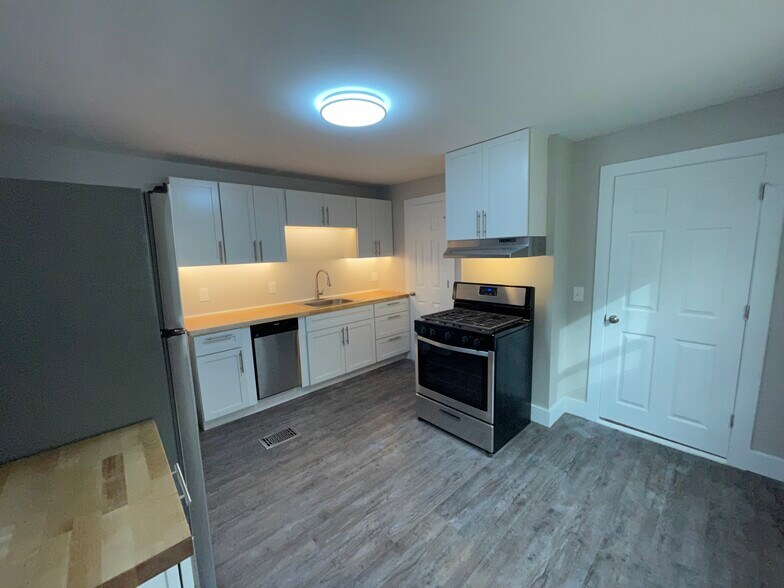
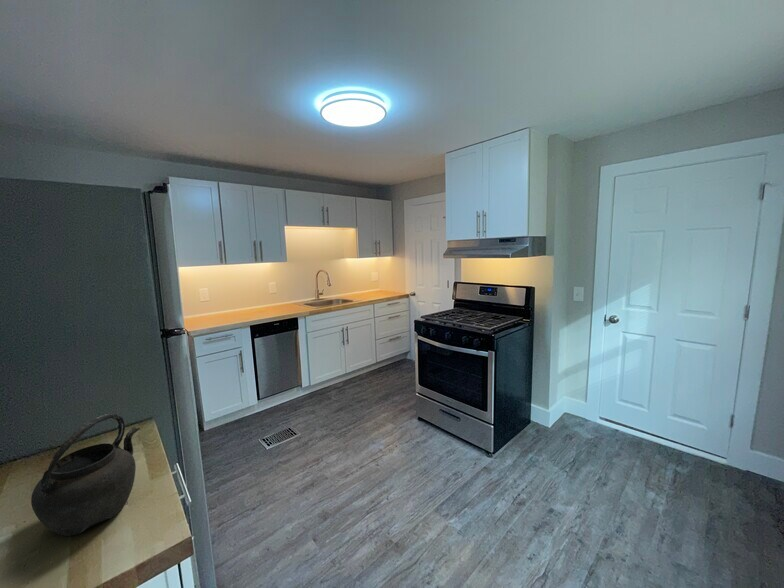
+ kettle [30,413,141,537]
